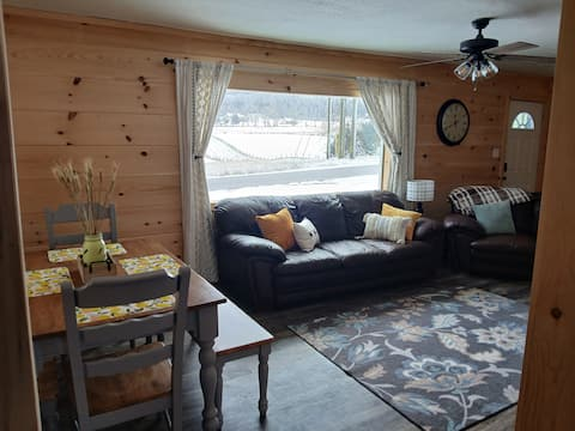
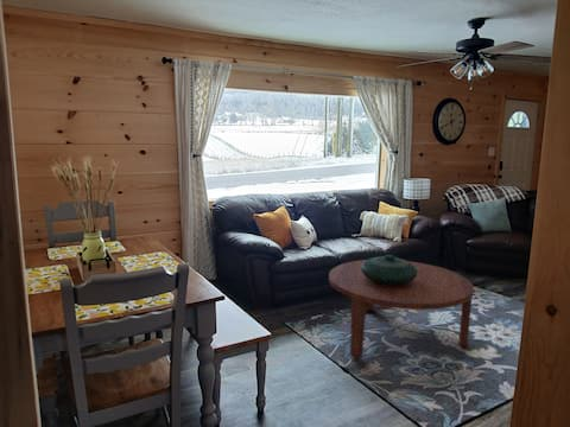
+ decorative bowl [361,254,418,286]
+ coffee table [328,259,475,361]
